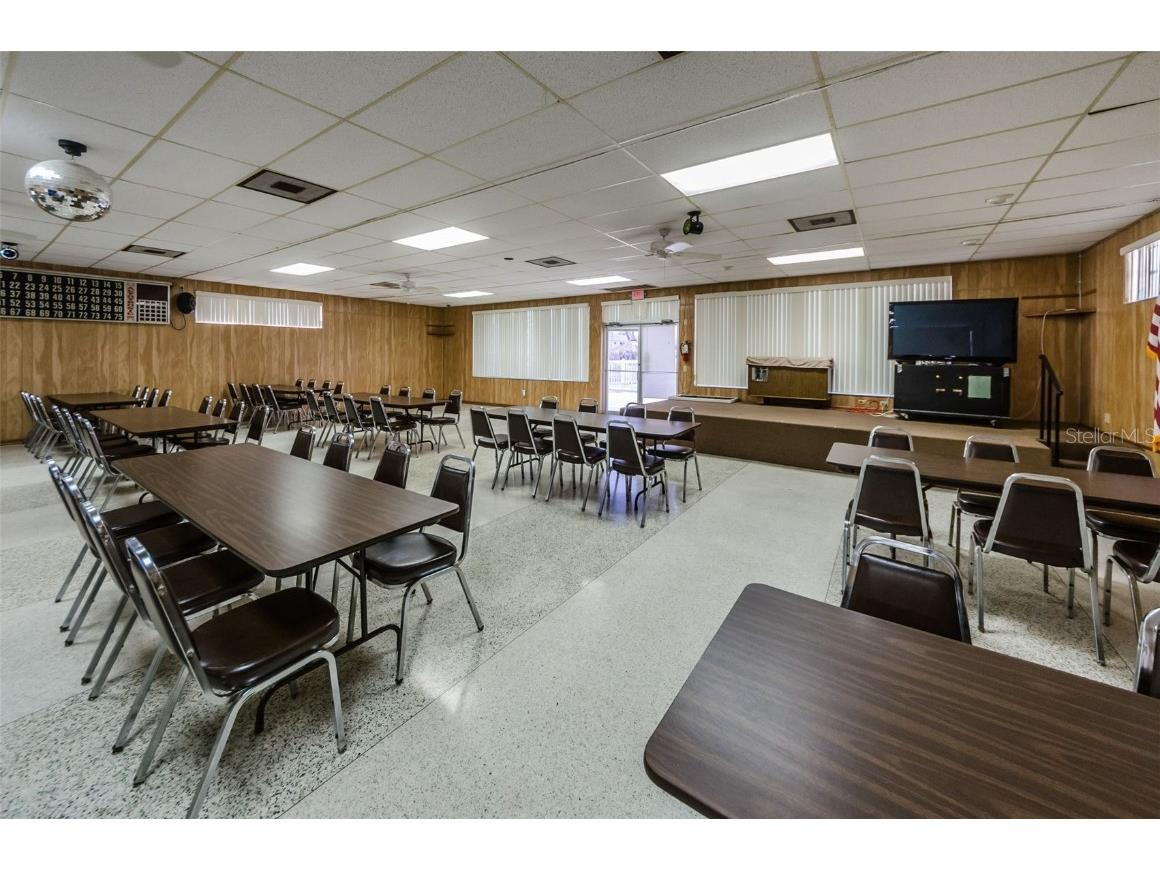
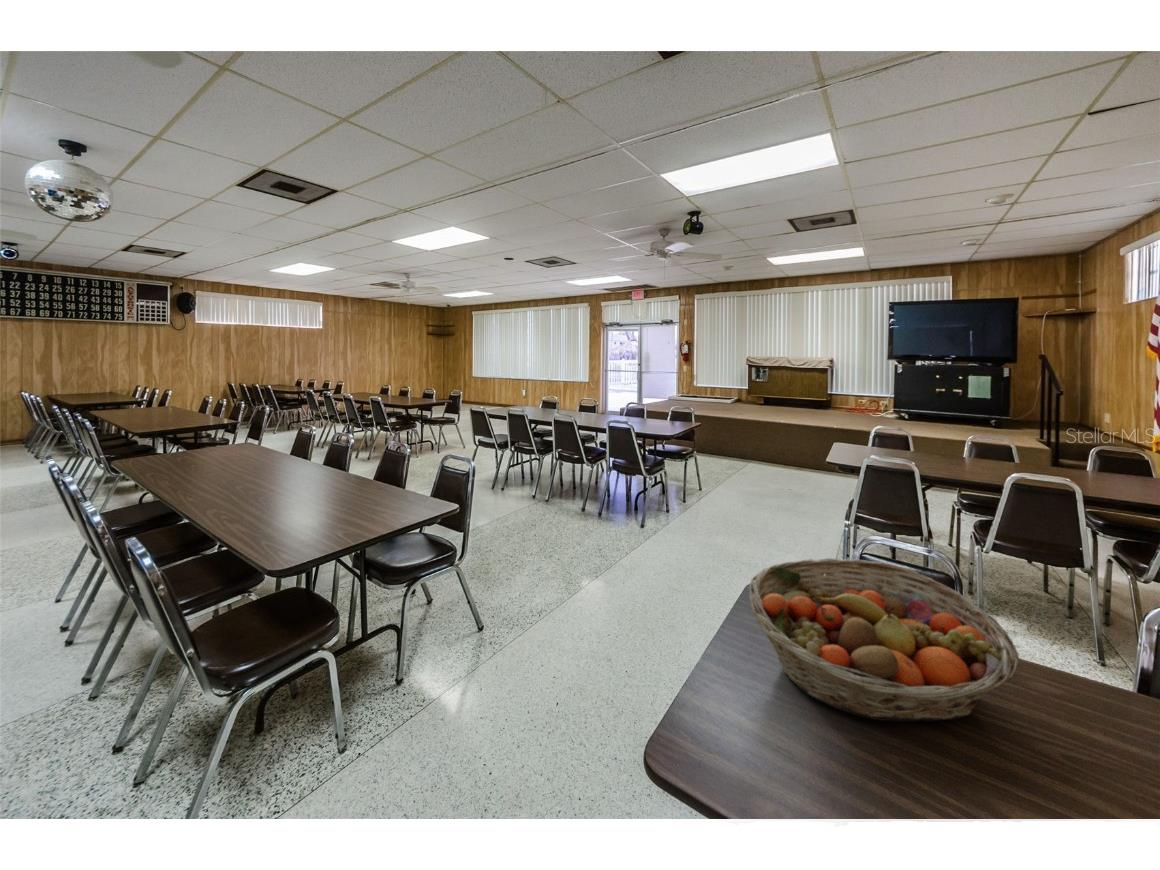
+ fruit basket [748,557,1021,722]
